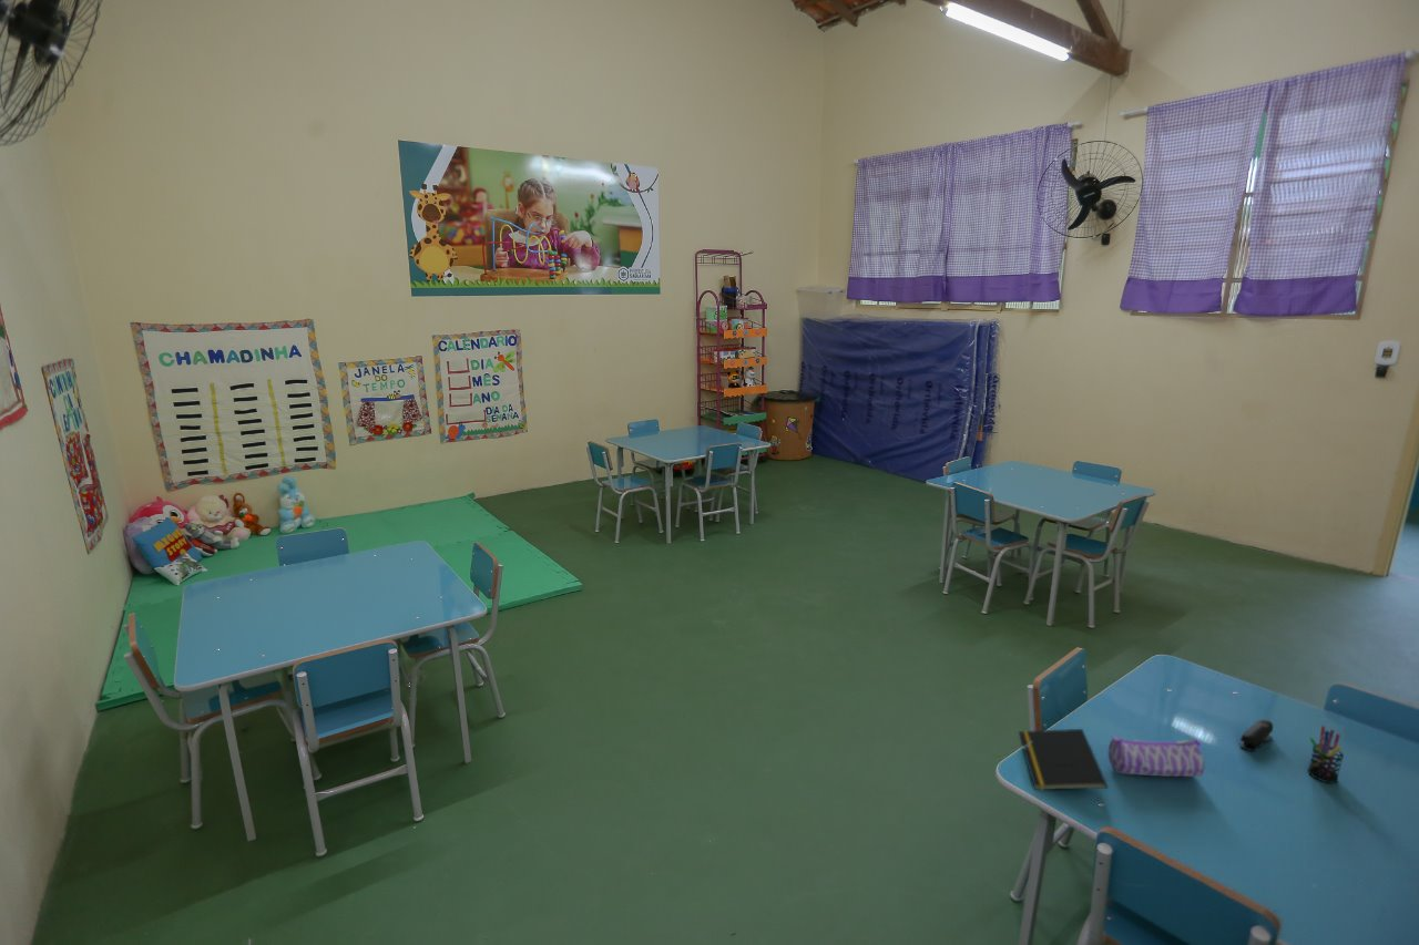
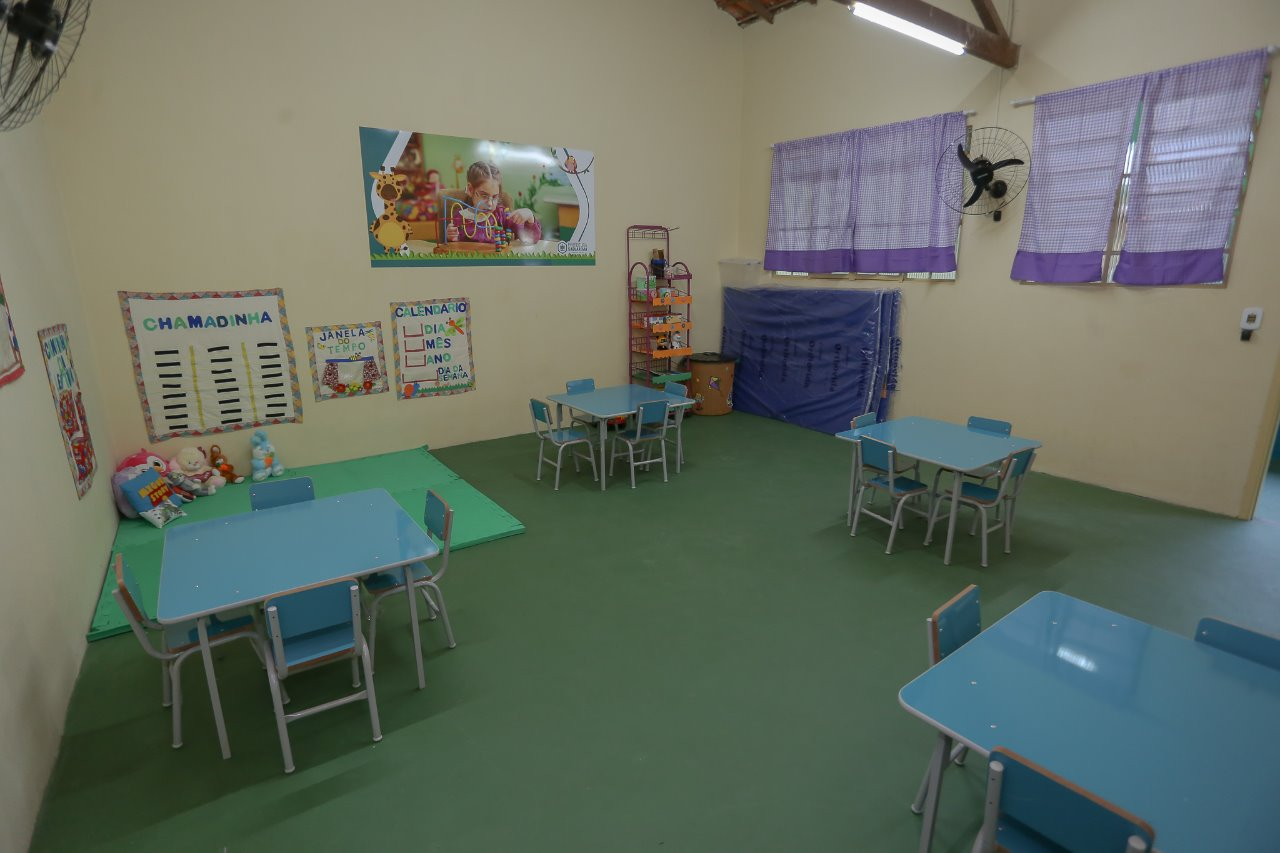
- pencil case [1107,735,1206,778]
- pen holder [1307,725,1345,784]
- stapler [1238,718,1274,752]
- notepad [1018,728,1109,791]
